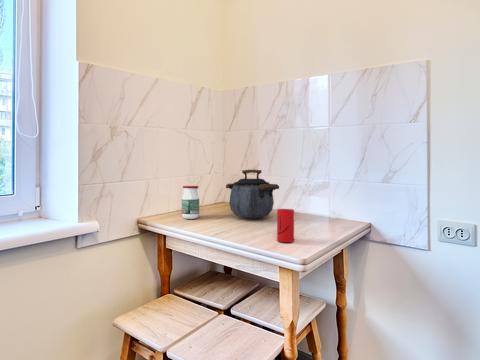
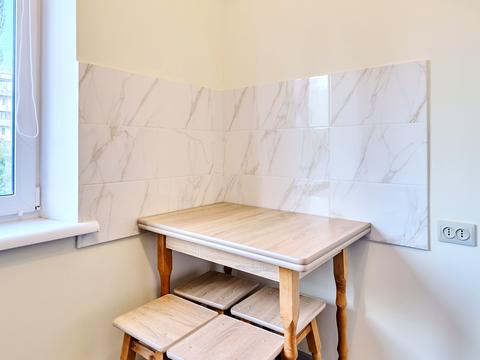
- jar [181,185,200,220]
- kettle [225,169,280,219]
- cup [276,208,295,243]
